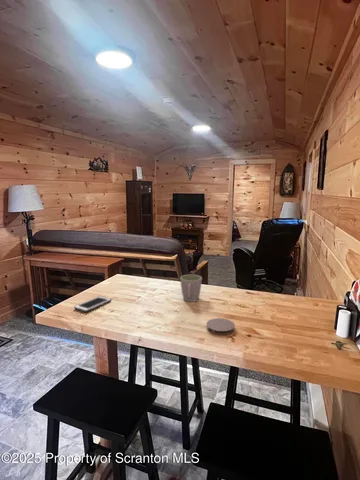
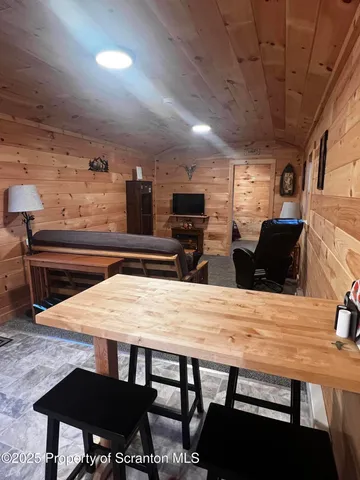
- cell phone [73,295,112,313]
- coaster [205,317,236,336]
- mug [179,274,203,303]
